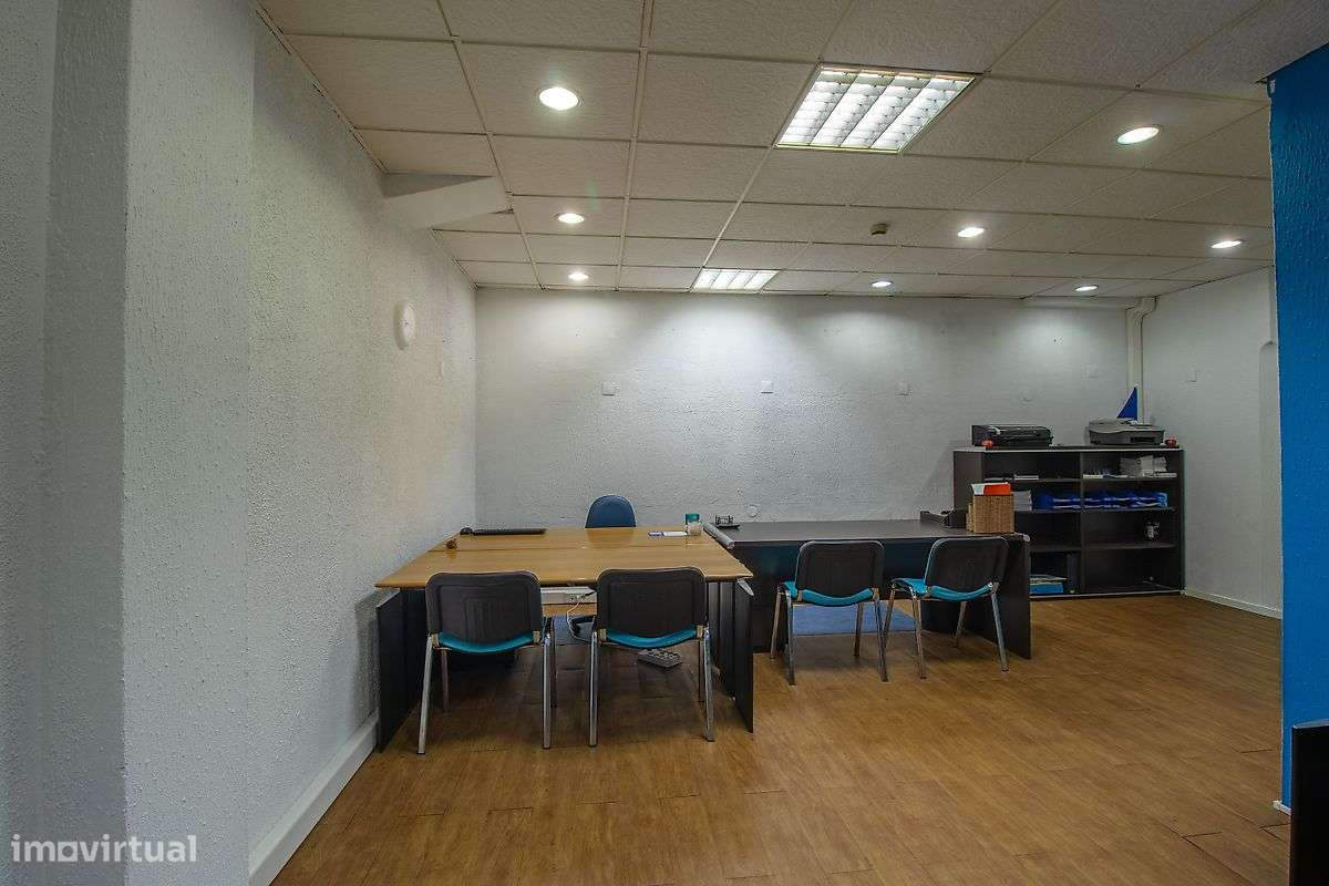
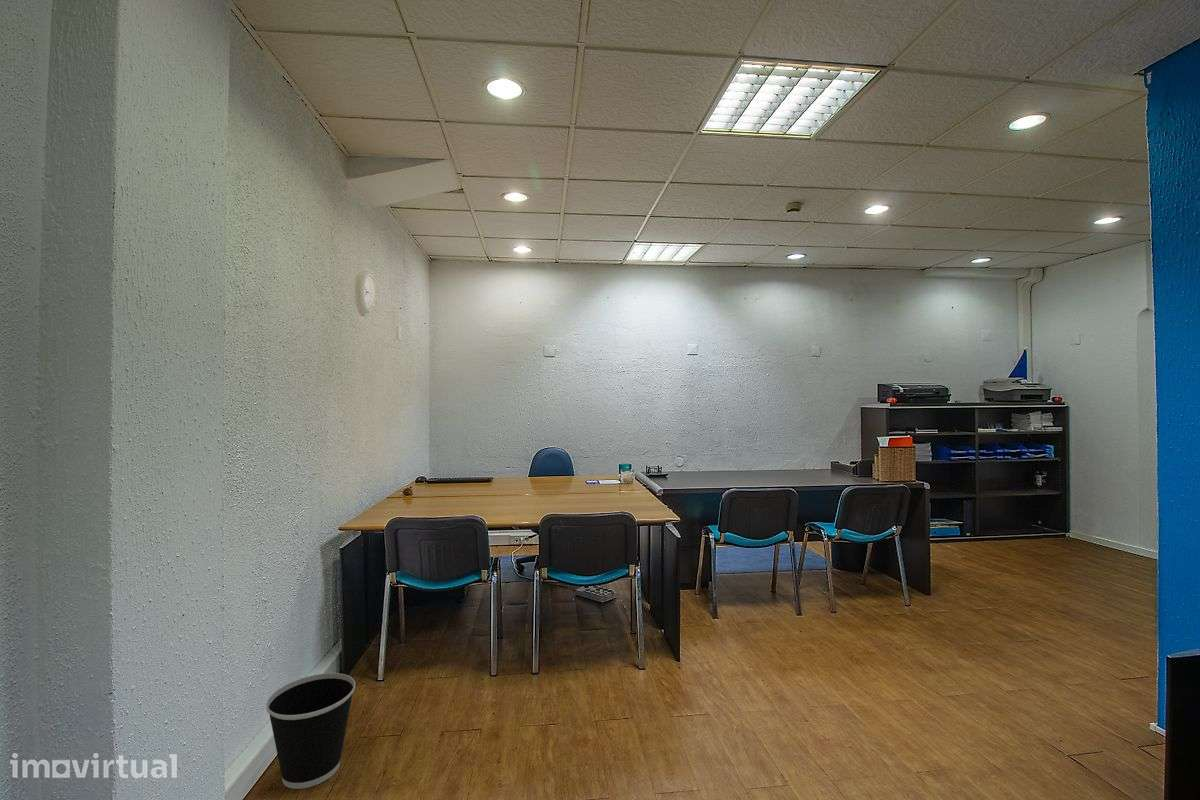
+ wastebasket [265,672,356,790]
